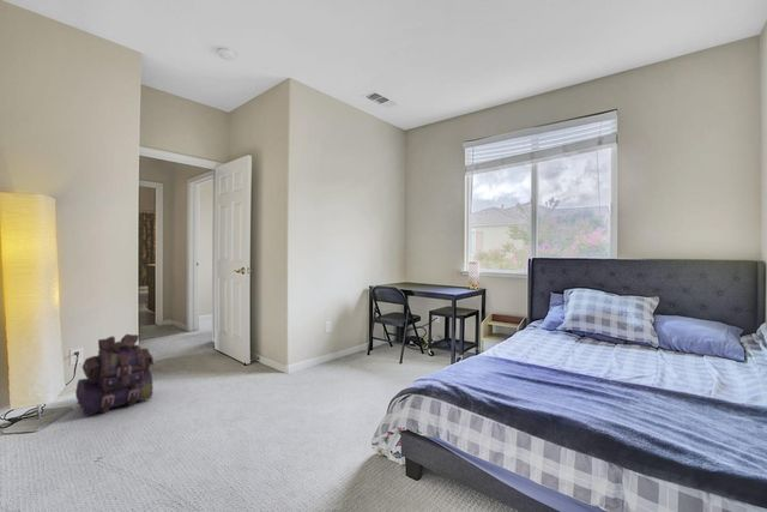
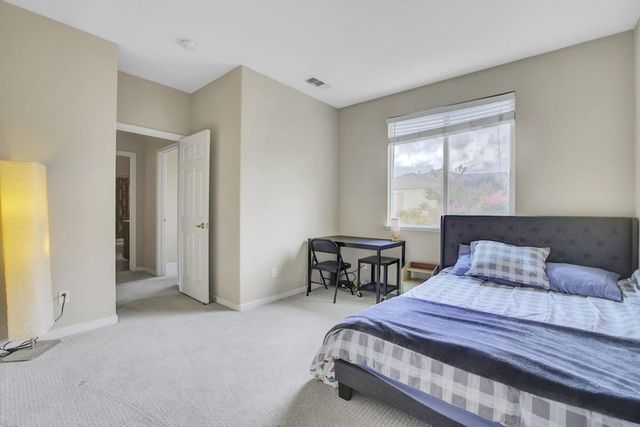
- backpack [74,333,155,417]
